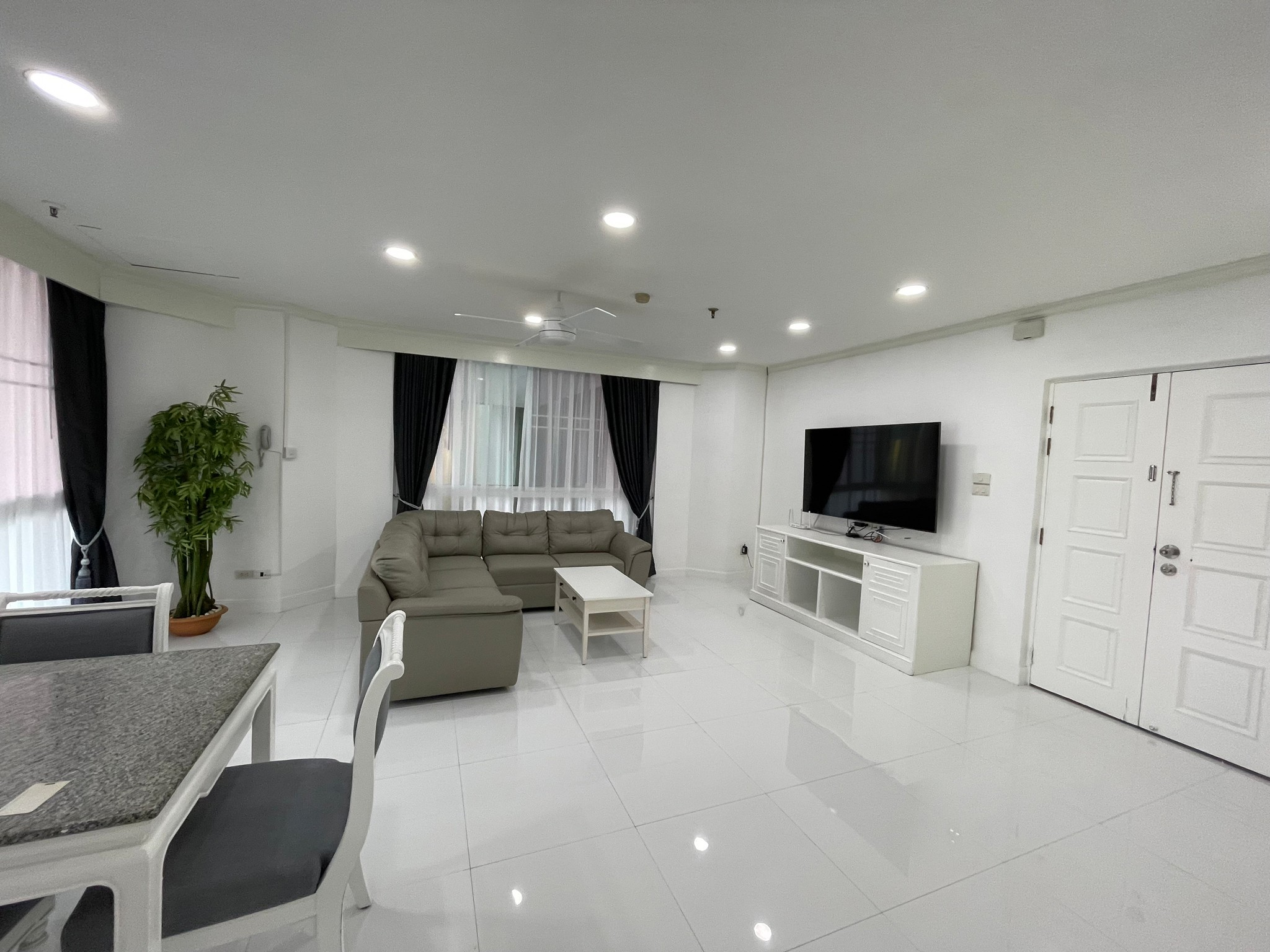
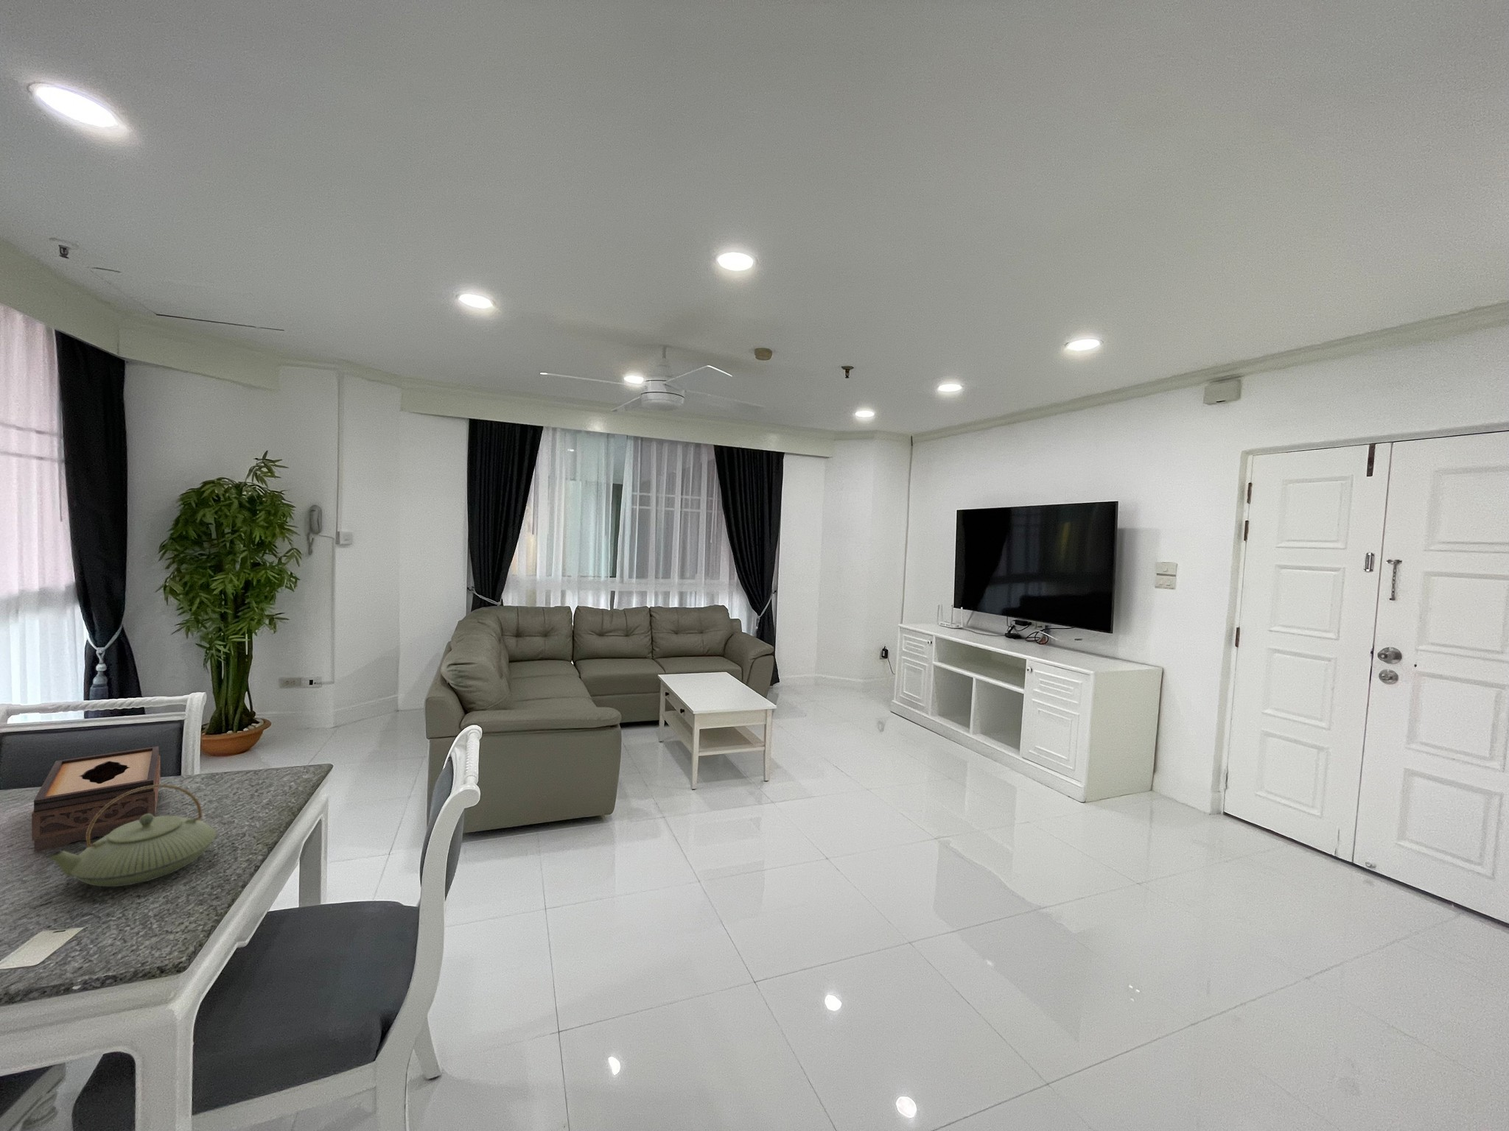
+ tissue box [31,746,160,852]
+ teapot [44,784,217,887]
